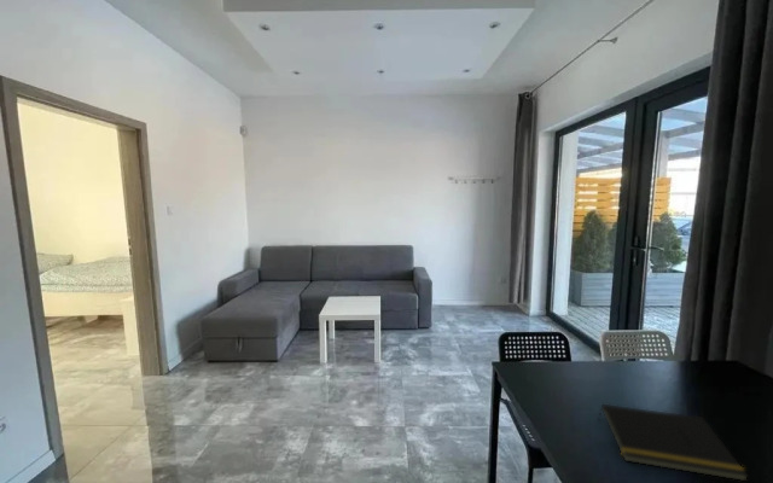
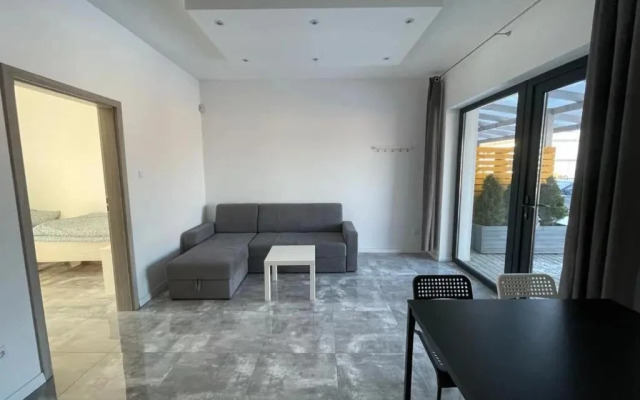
- notepad [598,403,750,482]
